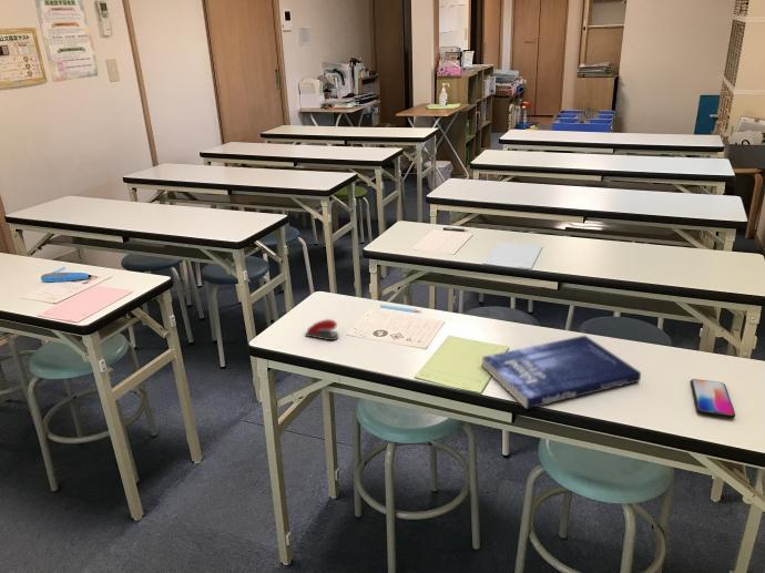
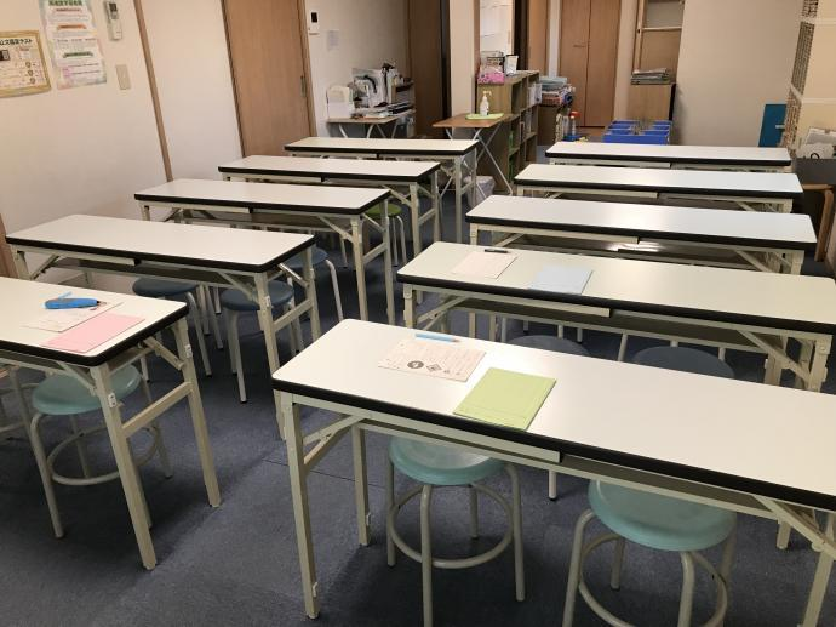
- smartphone [690,378,736,419]
- stapler [304,318,339,341]
- book [481,335,642,410]
